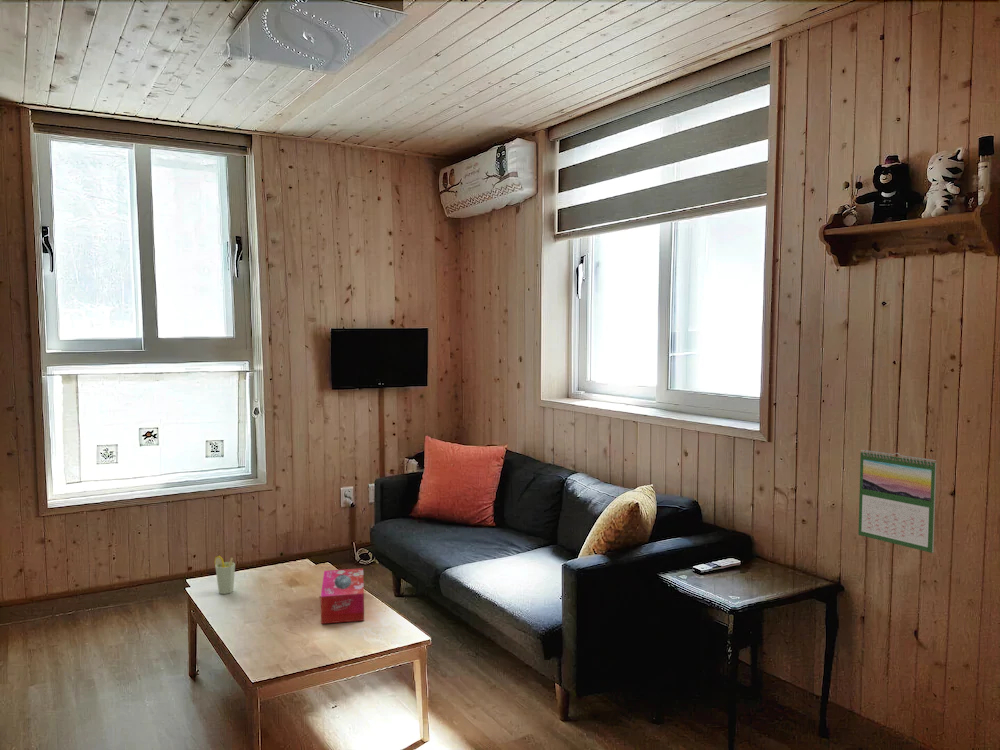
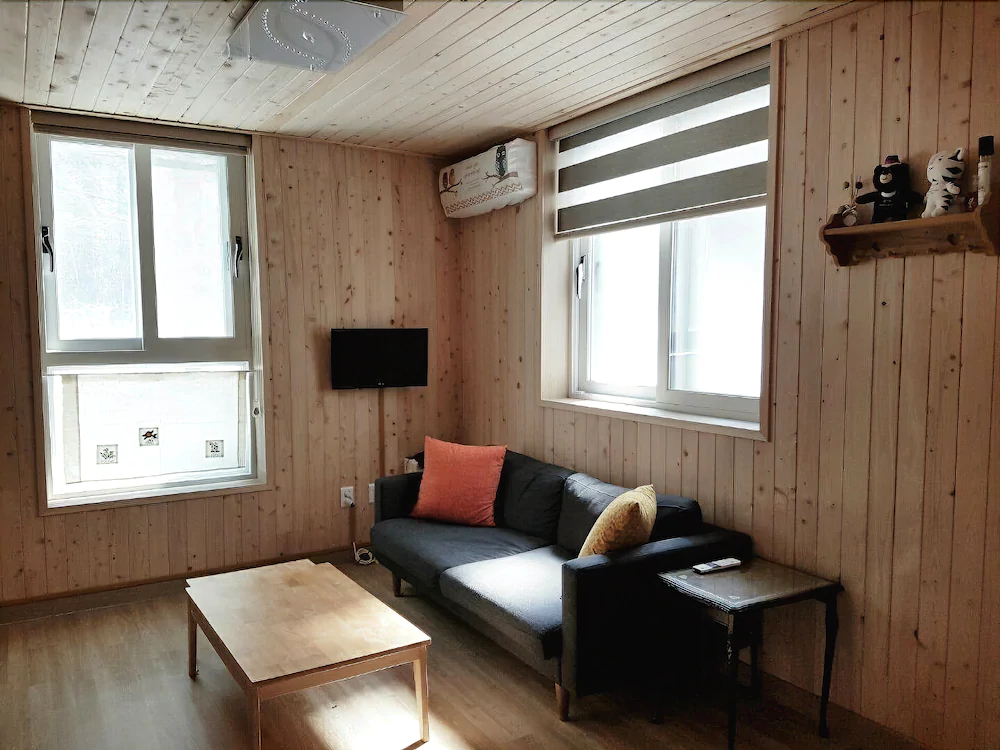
- tissue box [320,567,365,625]
- calendar [857,449,937,554]
- cup [213,555,236,595]
